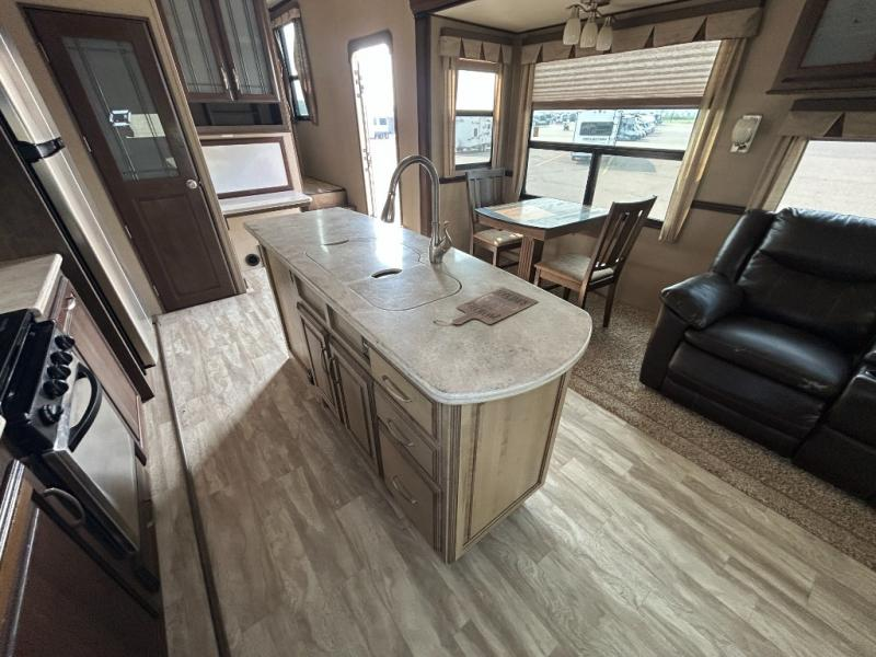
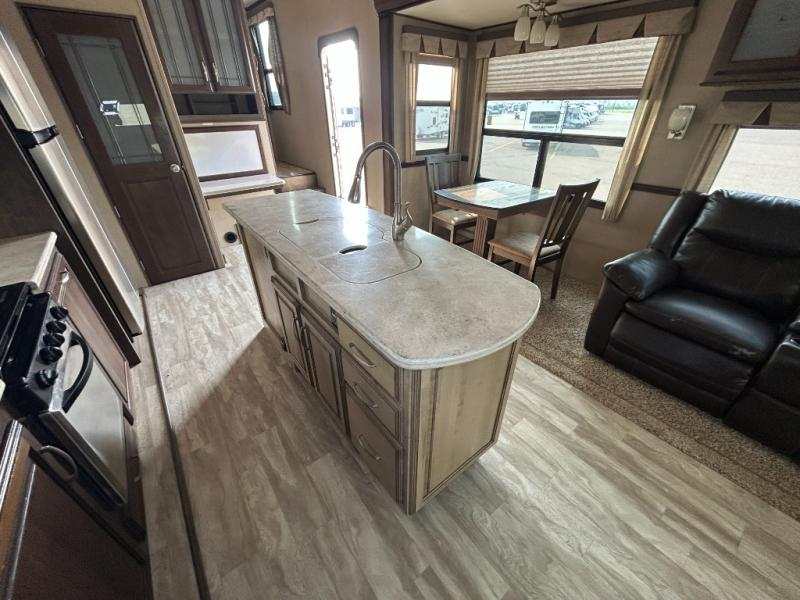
- home sign [433,286,539,325]
